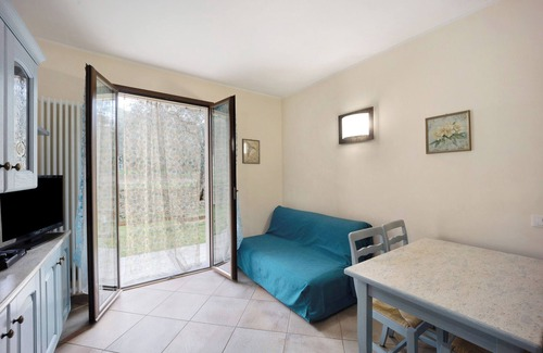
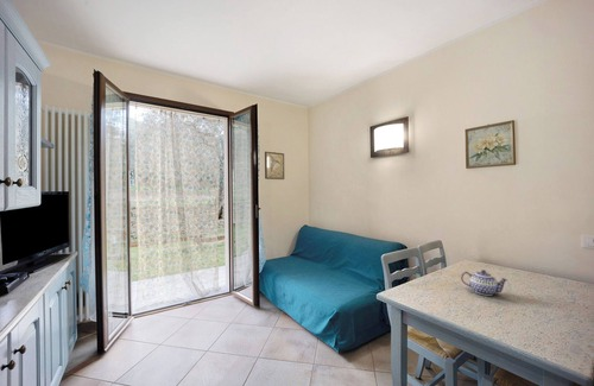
+ teapot [460,268,510,297]
